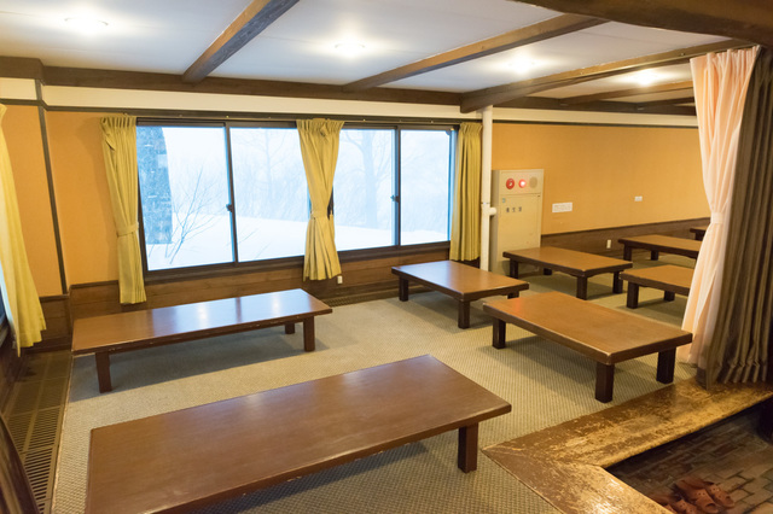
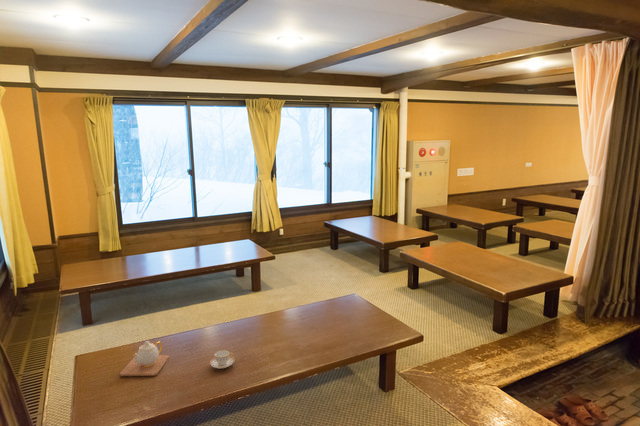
+ teacup [209,349,235,369]
+ teapot [119,340,170,377]
